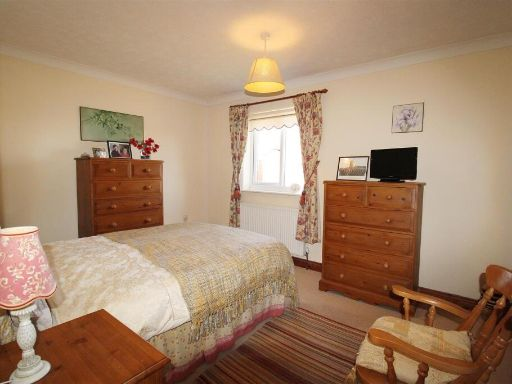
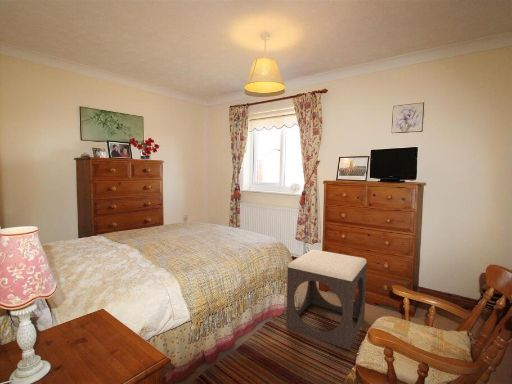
+ footstool [285,248,368,351]
